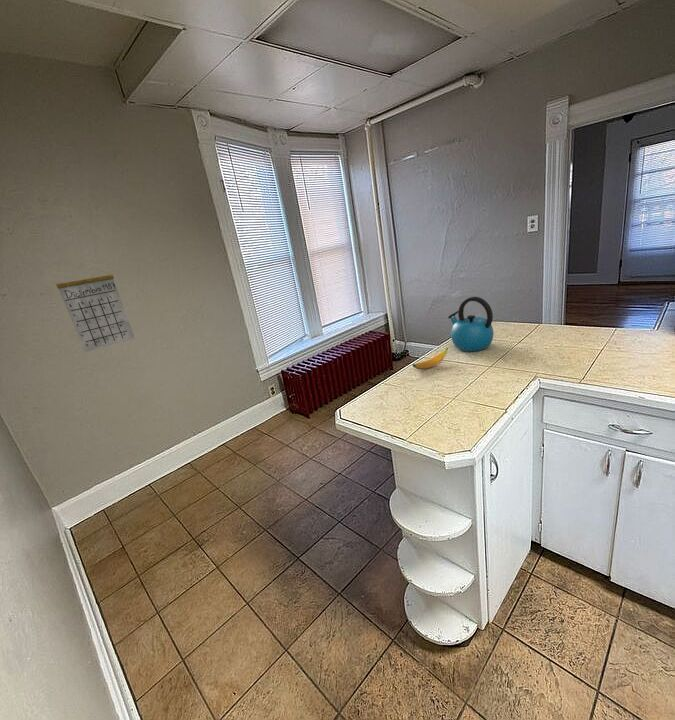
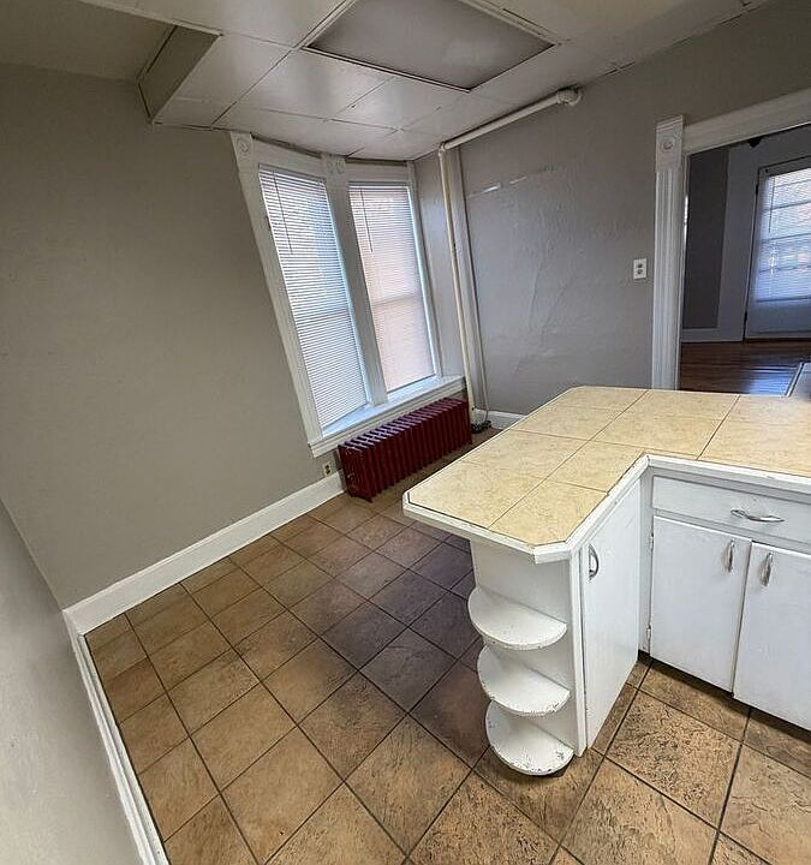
- banana [412,347,449,370]
- kettle [447,296,495,352]
- calendar [56,262,136,353]
